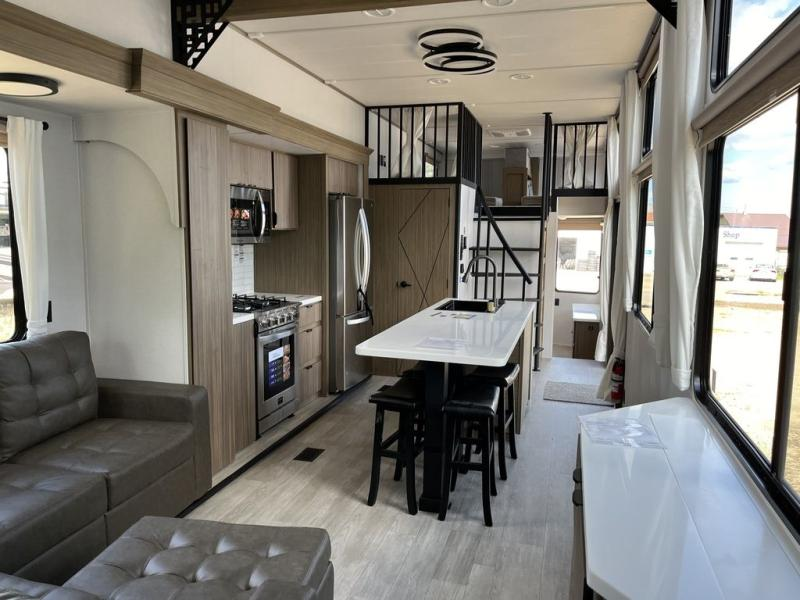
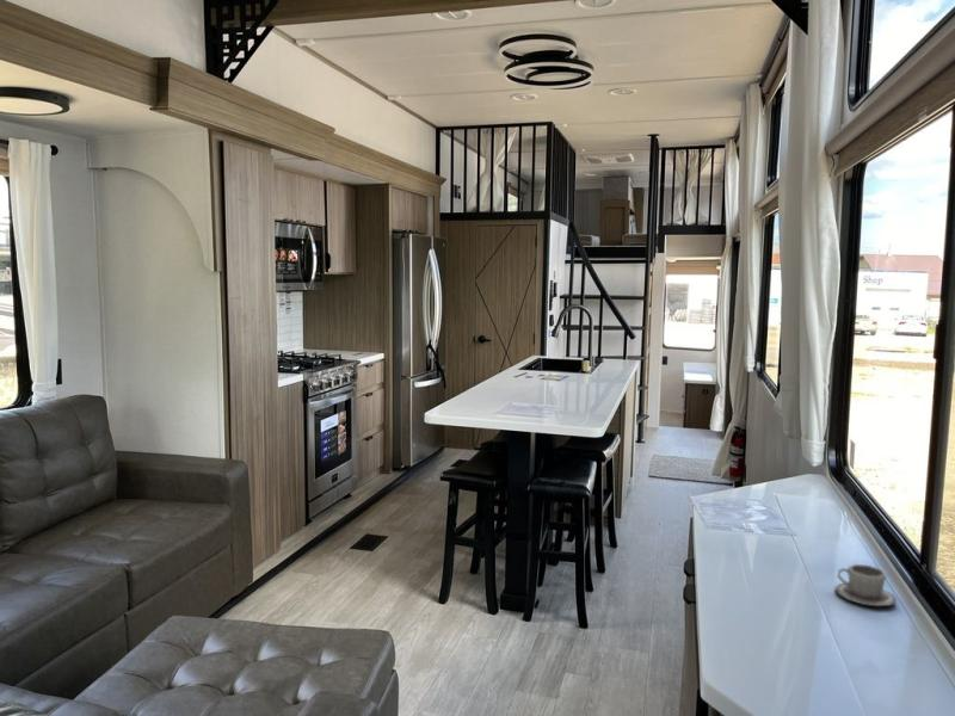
+ cup [833,563,898,607]
